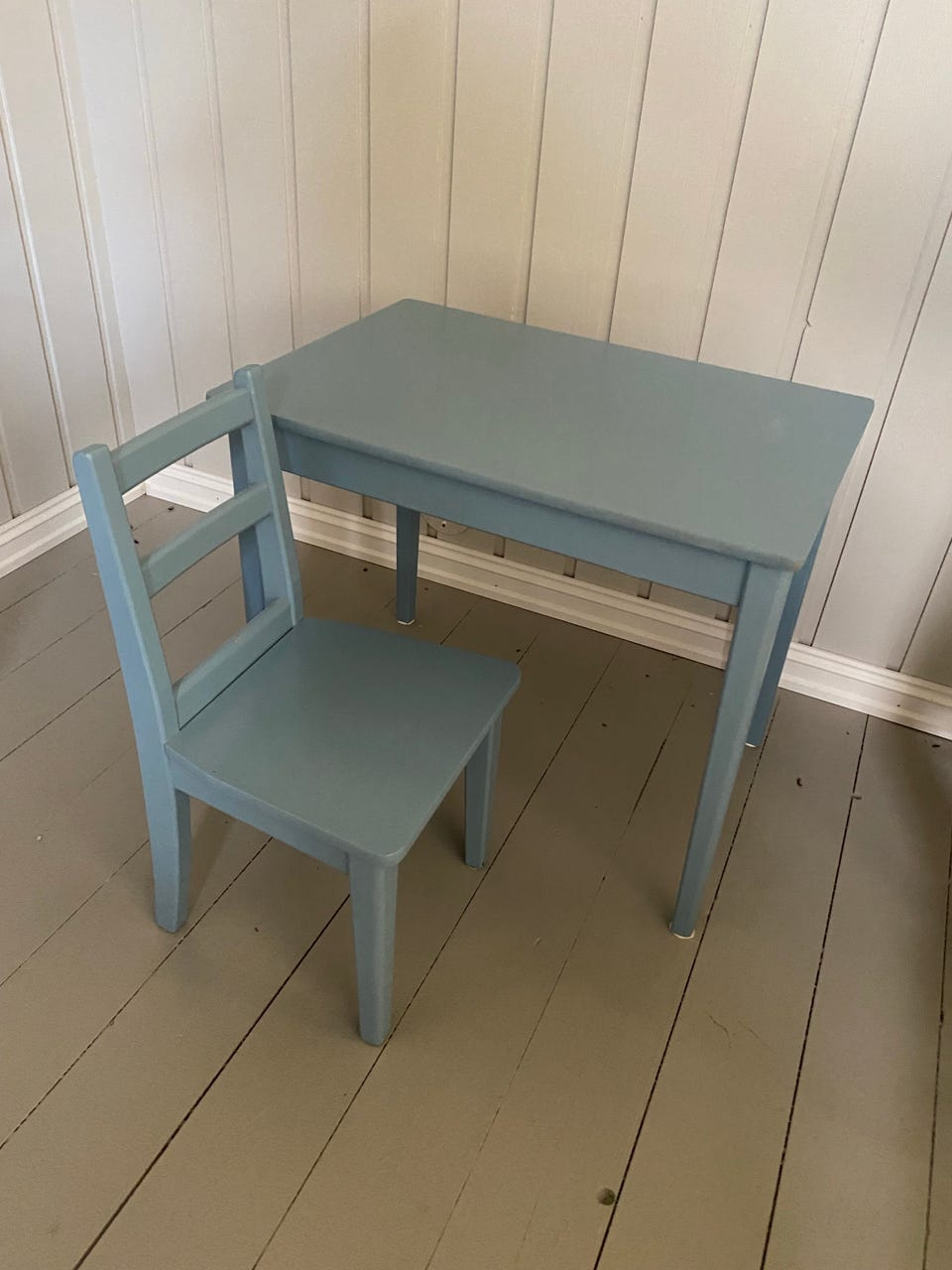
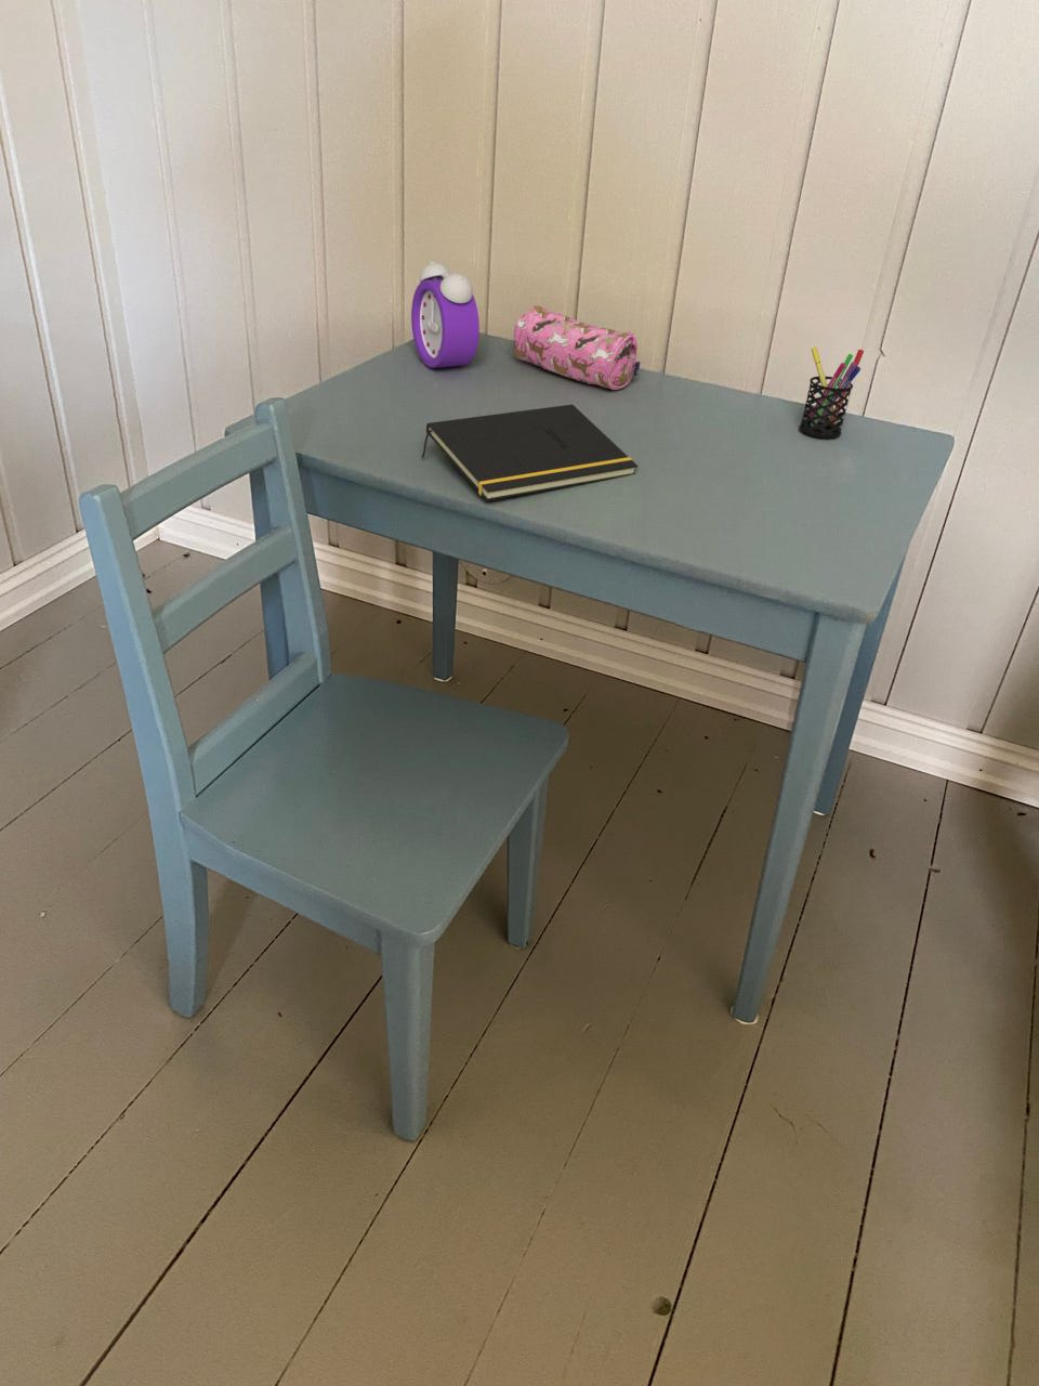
+ notepad [421,403,638,501]
+ pen holder [799,347,864,440]
+ pencil case [513,304,641,391]
+ alarm clock [410,261,480,369]
